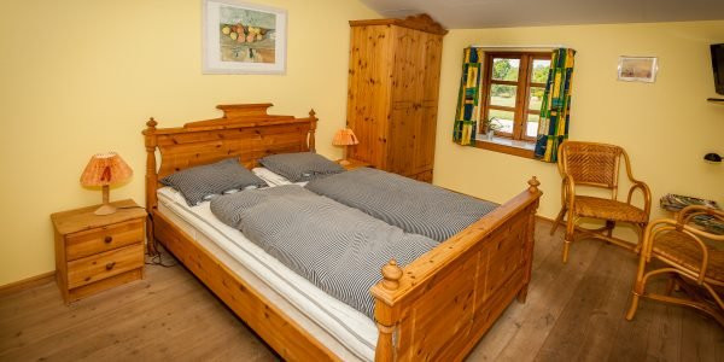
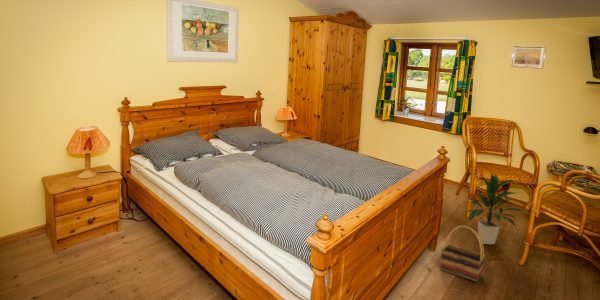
+ indoor plant [463,172,528,245]
+ basket [439,224,486,283]
